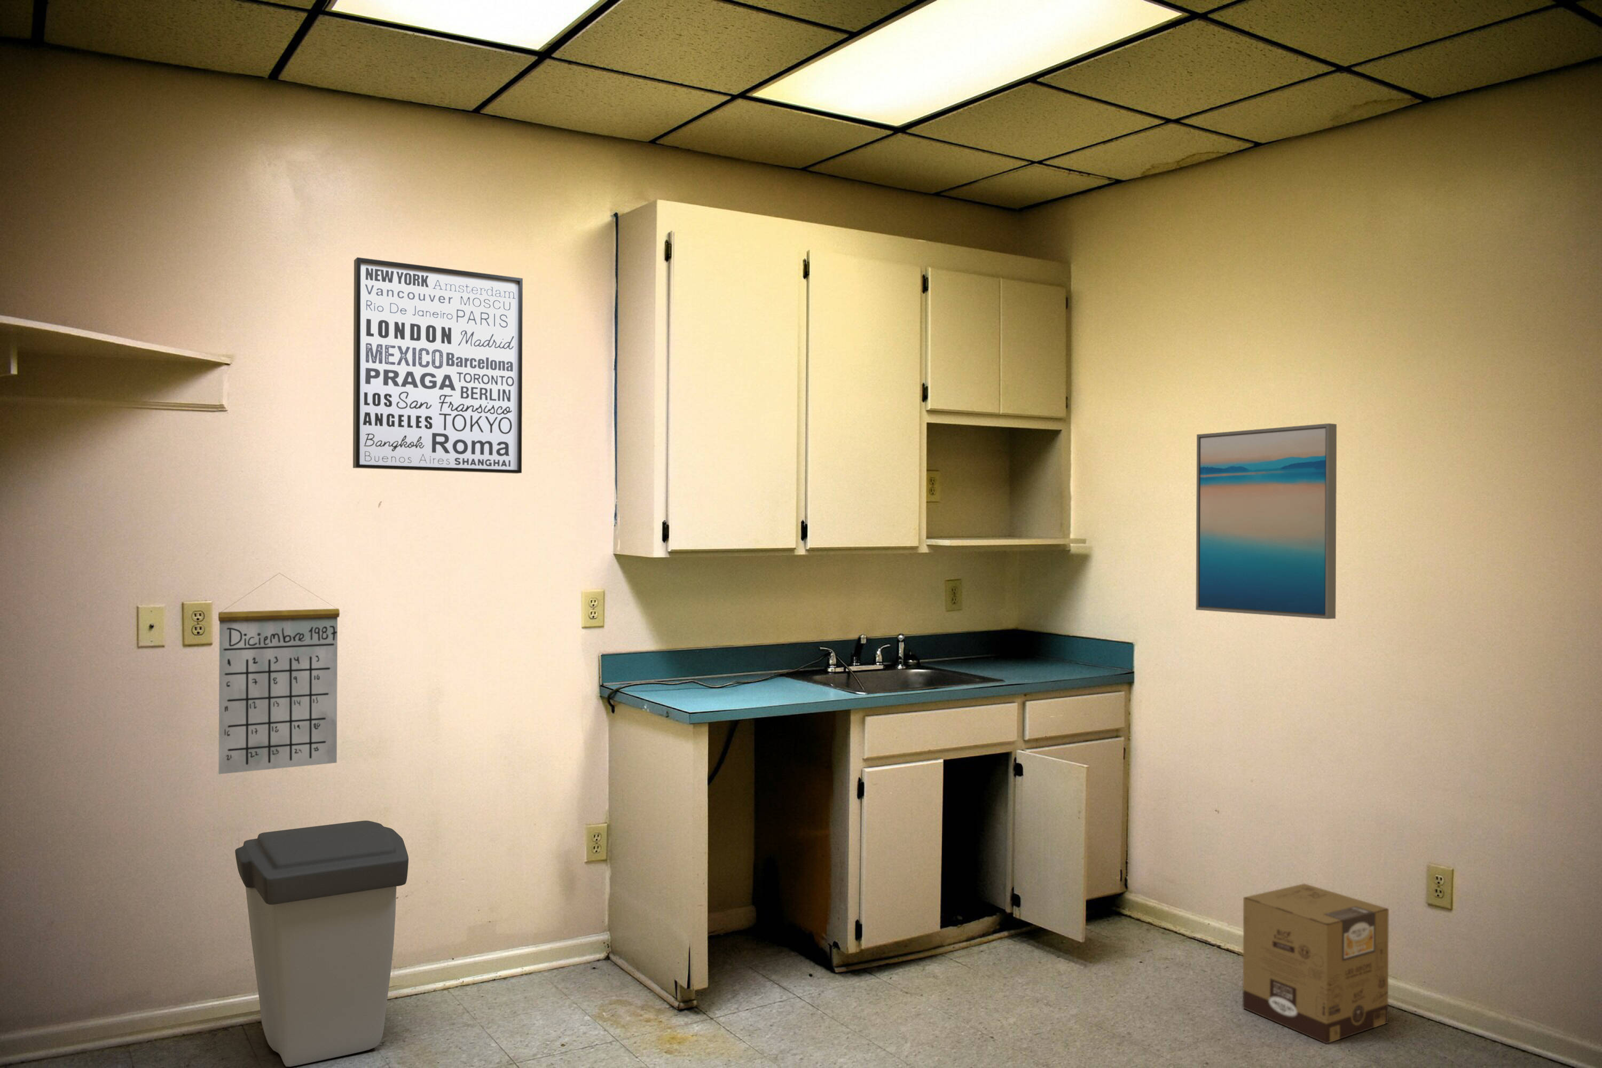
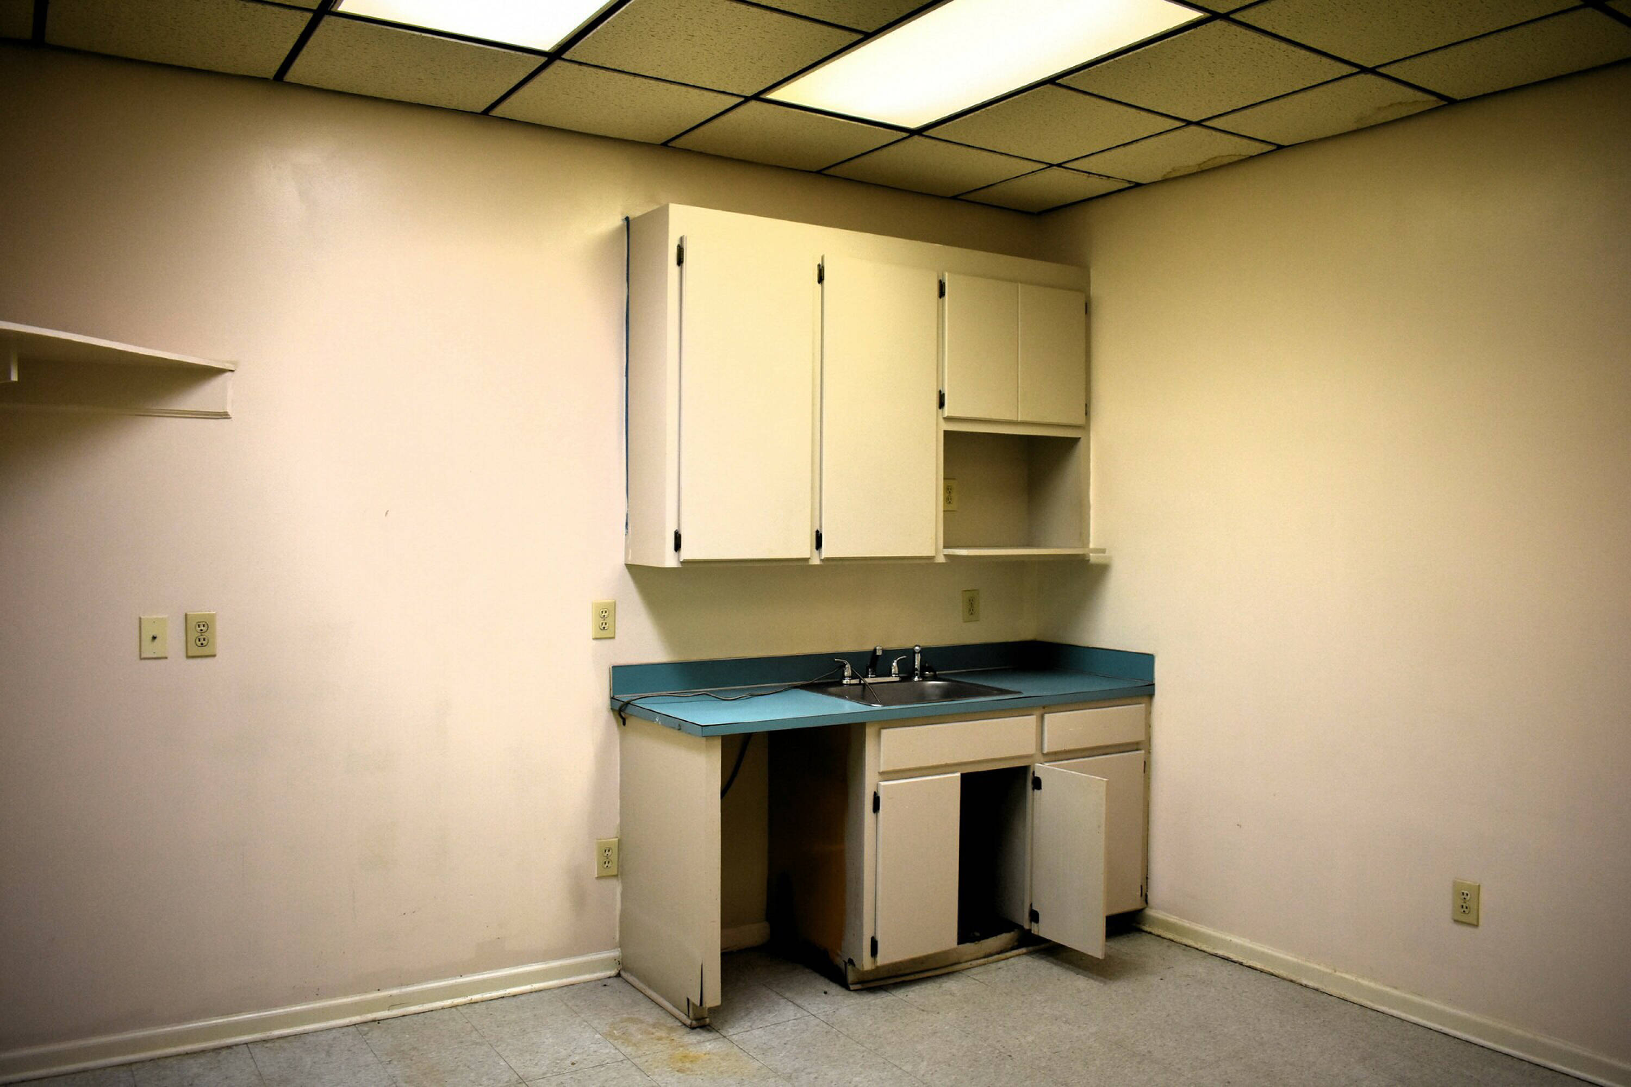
- cardboard box [1242,883,1390,1044]
- wall art [1196,423,1337,620]
- calendar [218,572,340,775]
- trash can [235,820,409,1068]
- wall art [353,256,523,474]
